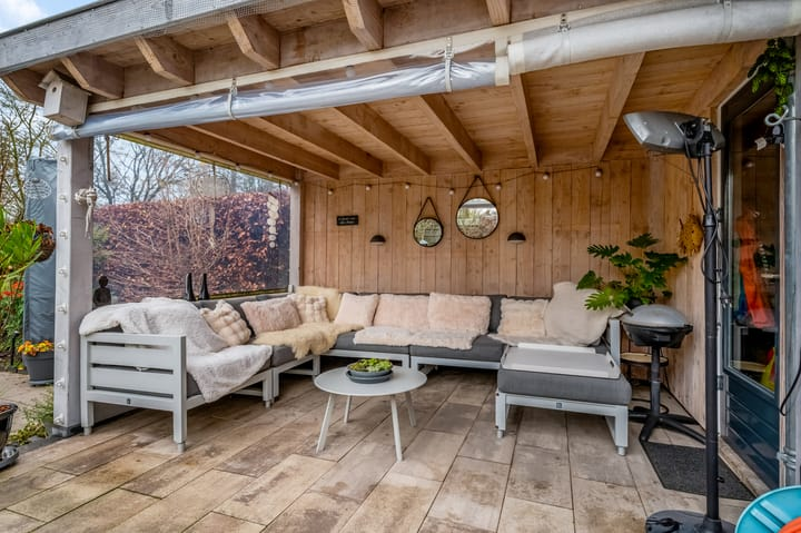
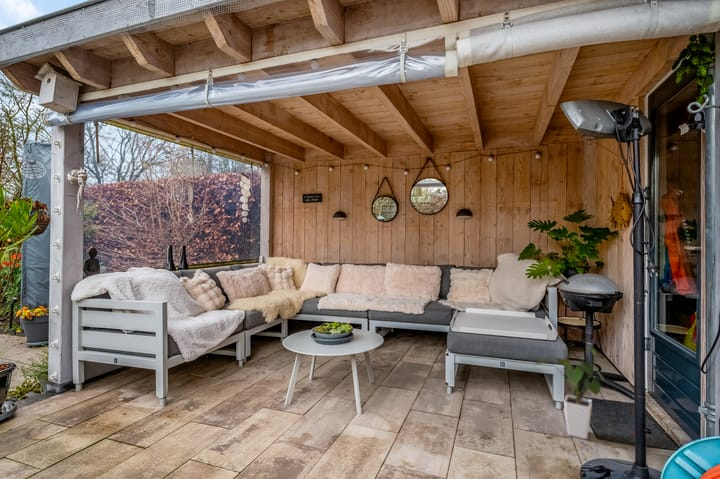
+ house plant [534,345,605,440]
